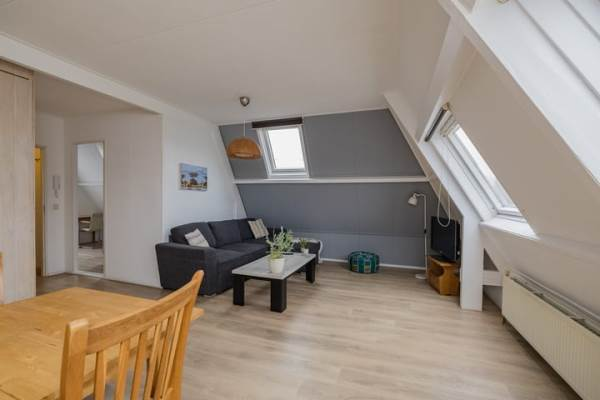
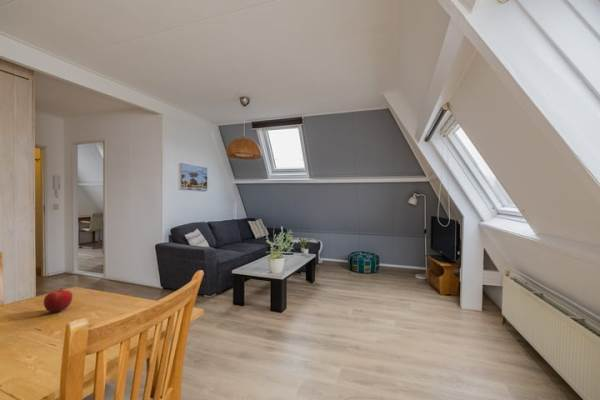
+ fruit [43,287,74,314]
